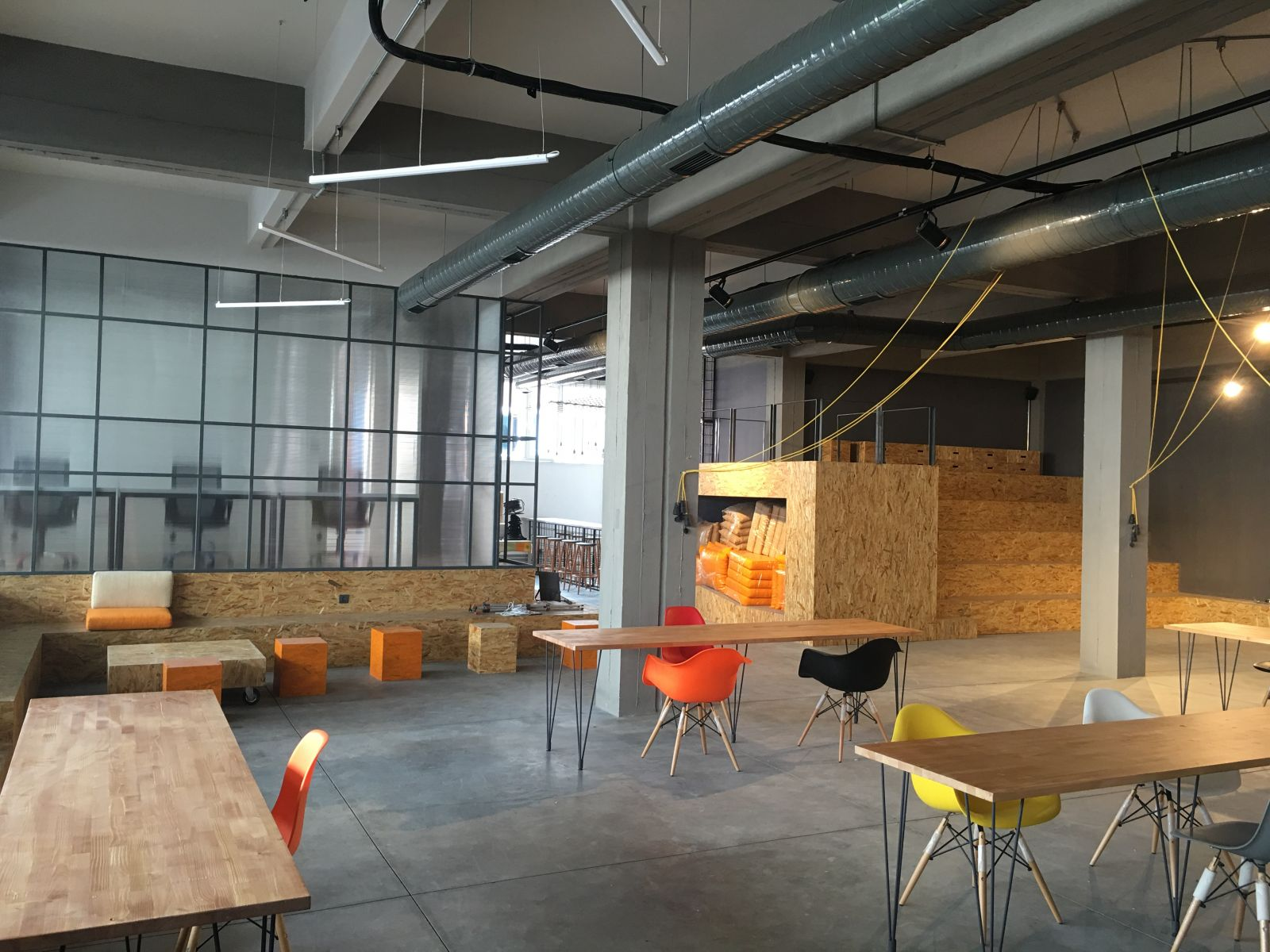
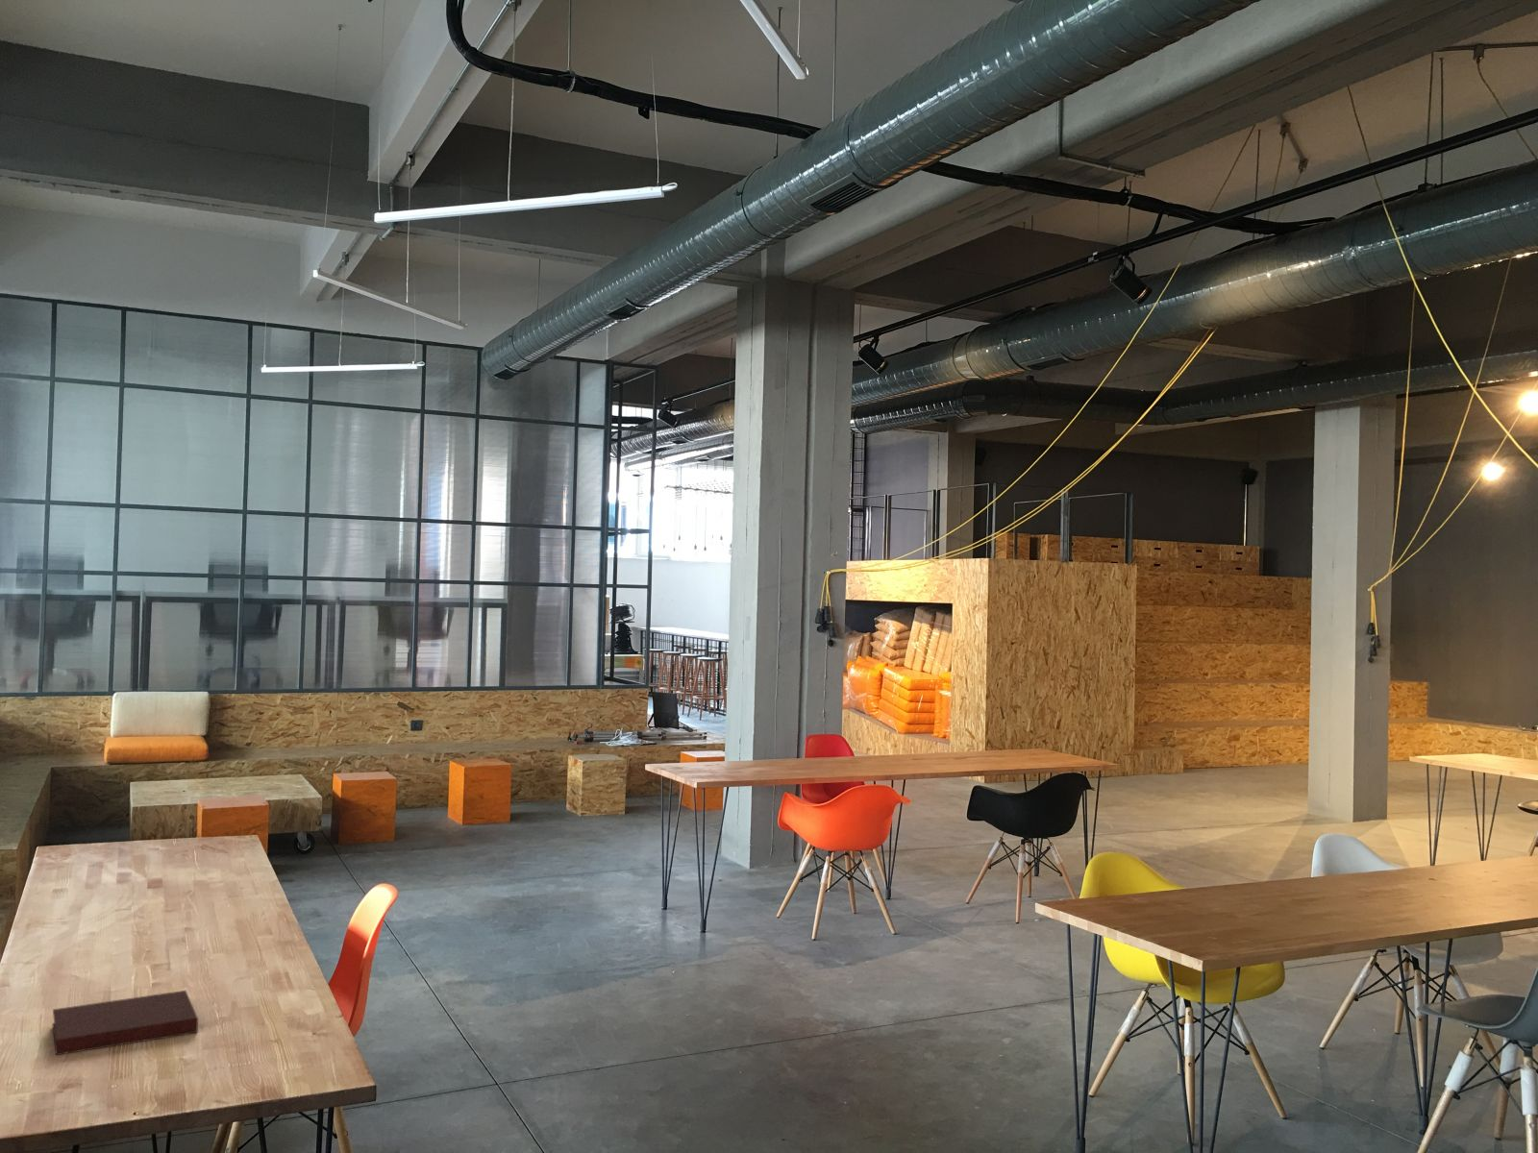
+ notebook [51,989,199,1056]
